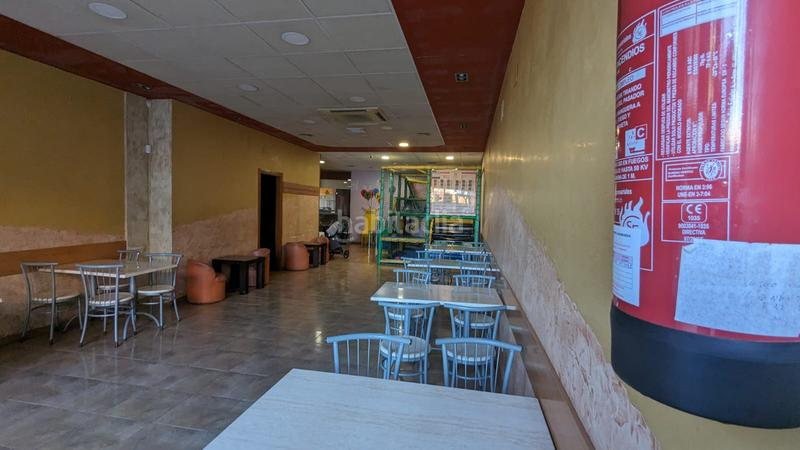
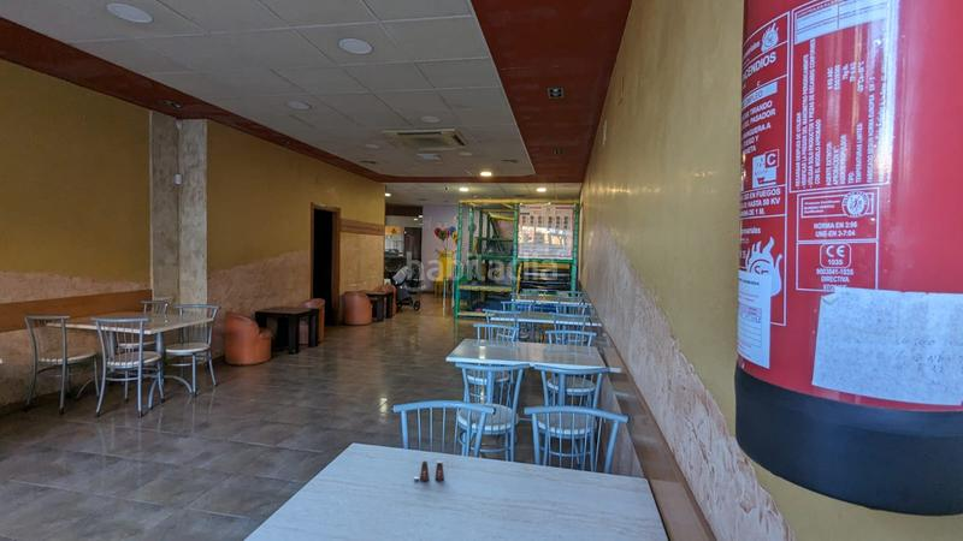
+ salt shaker [413,459,445,482]
